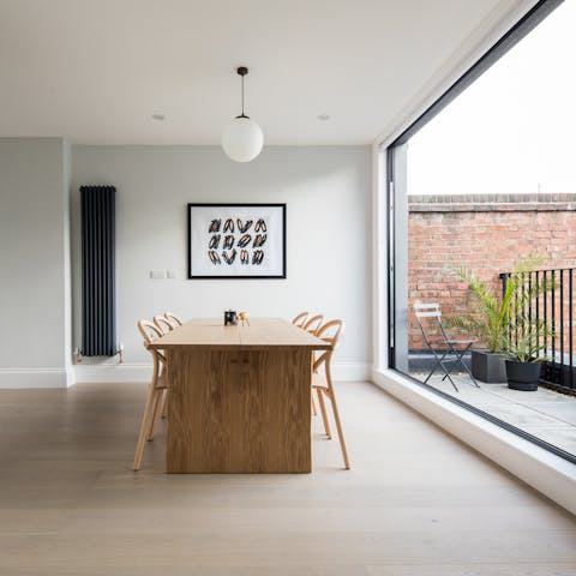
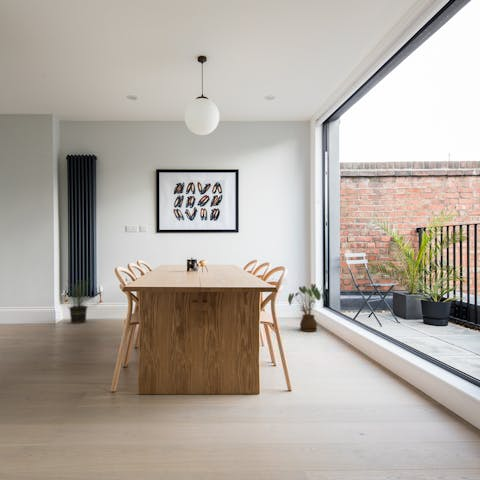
+ house plant [287,283,329,333]
+ potted plant [66,277,90,325]
